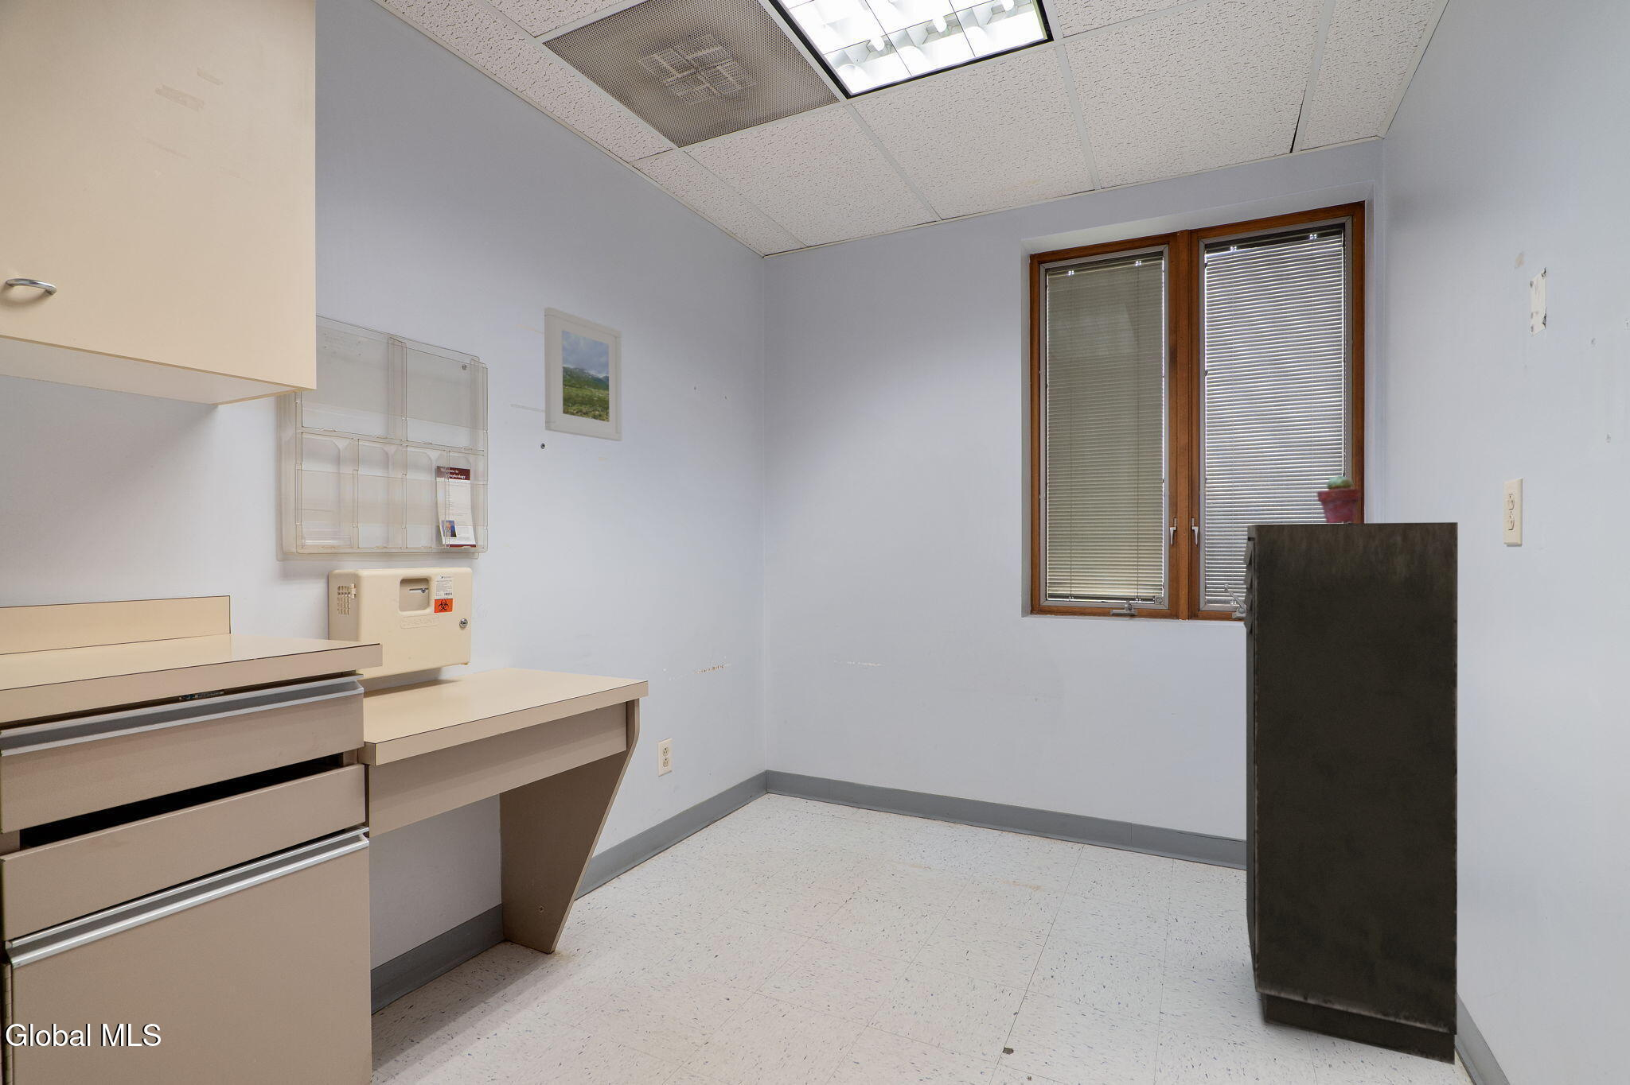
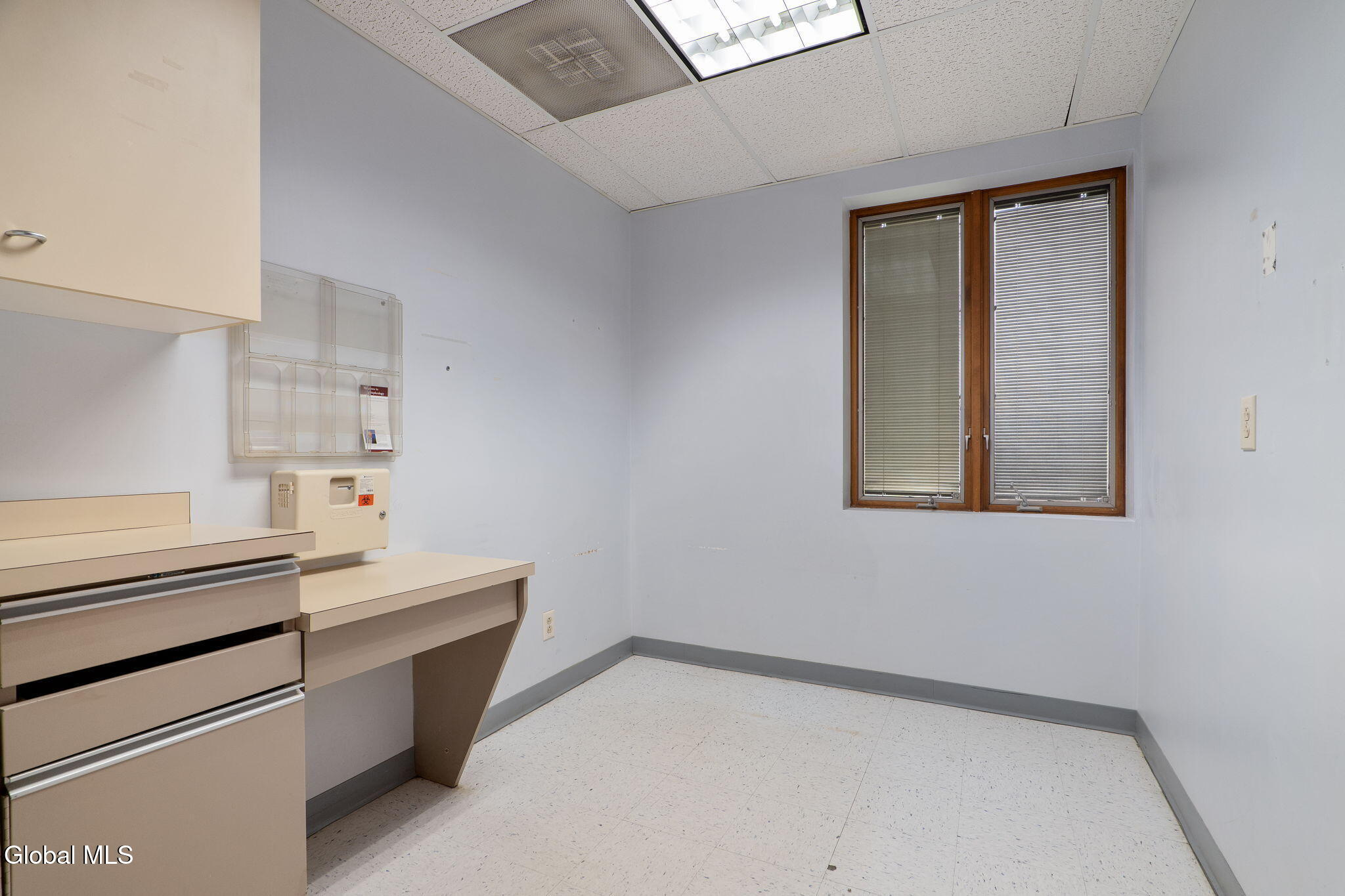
- storage cabinet [1242,522,1459,1066]
- potted succulent [1316,475,1362,524]
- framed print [544,306,623,442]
